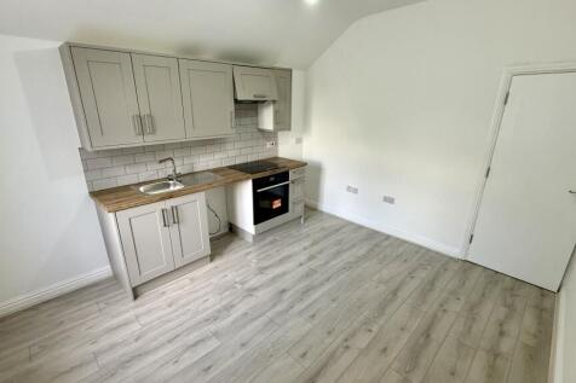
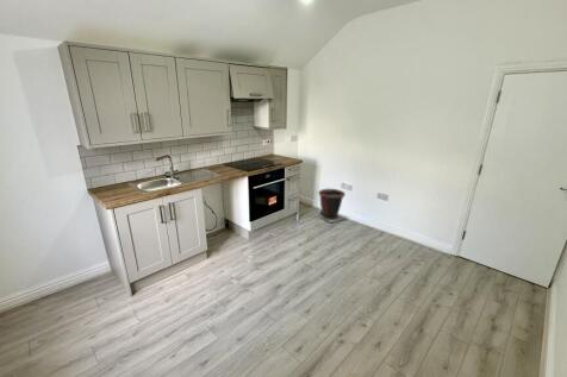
+ waste bin [316,188,347,224]
